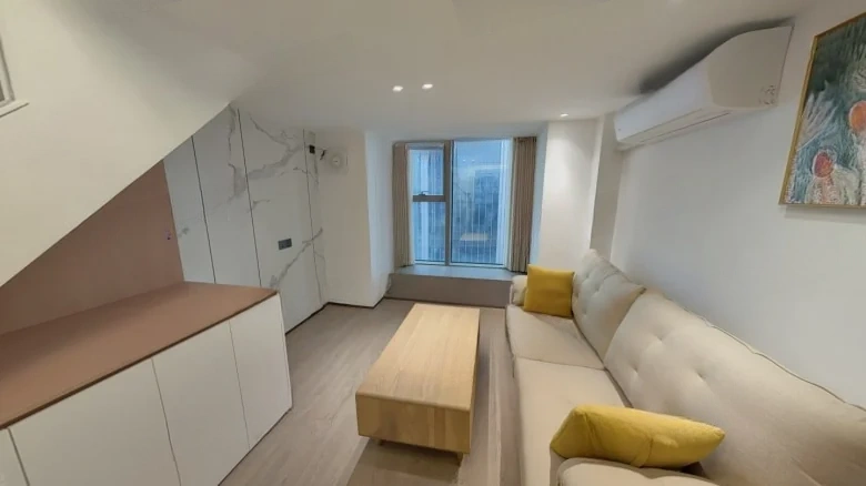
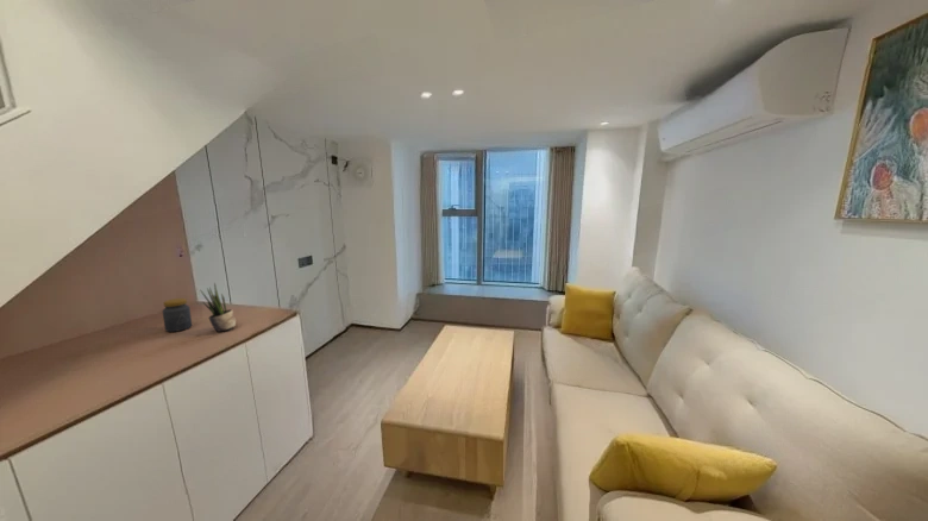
+ jar [161,297,193,333]
+ potted plant [199,282,237,333]
